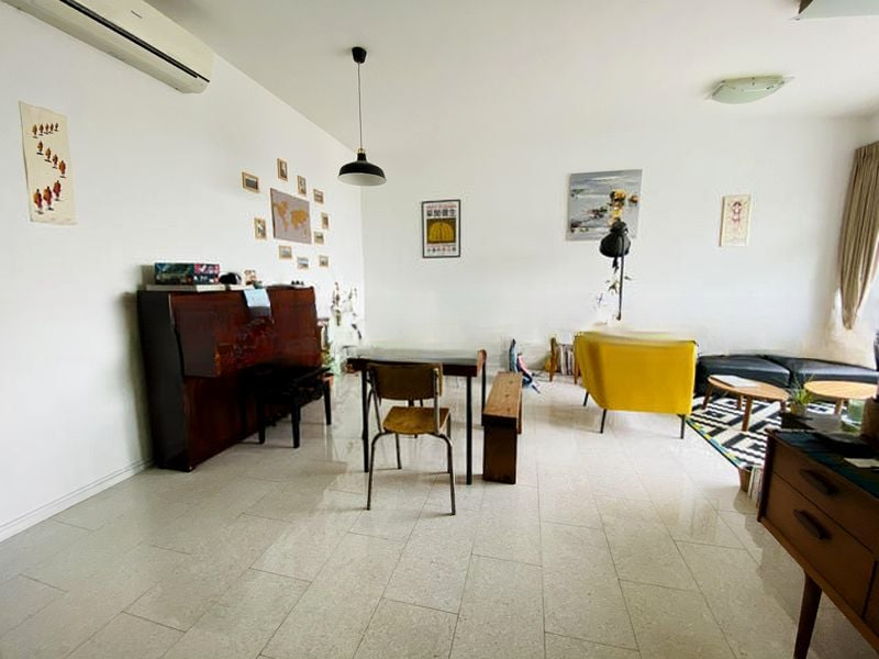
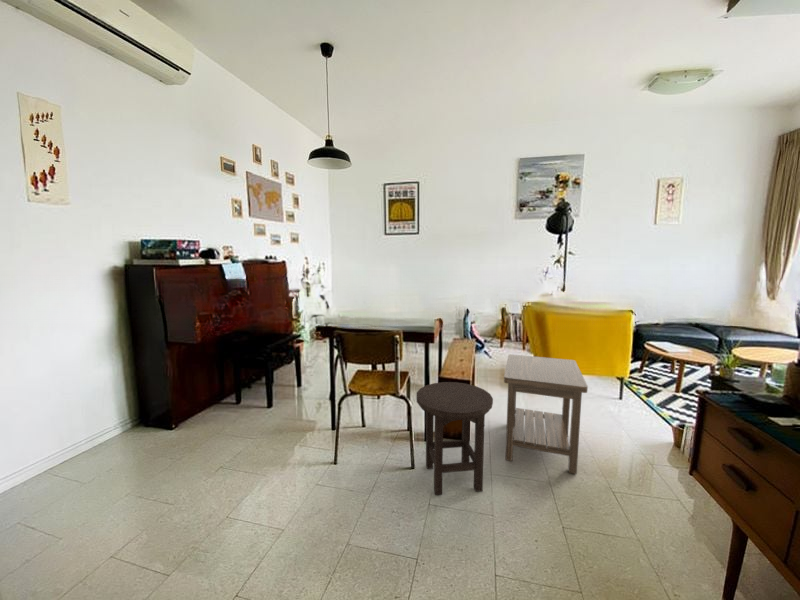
+ stool [415,381,494,496]
+ side table [503,353,589,475]
